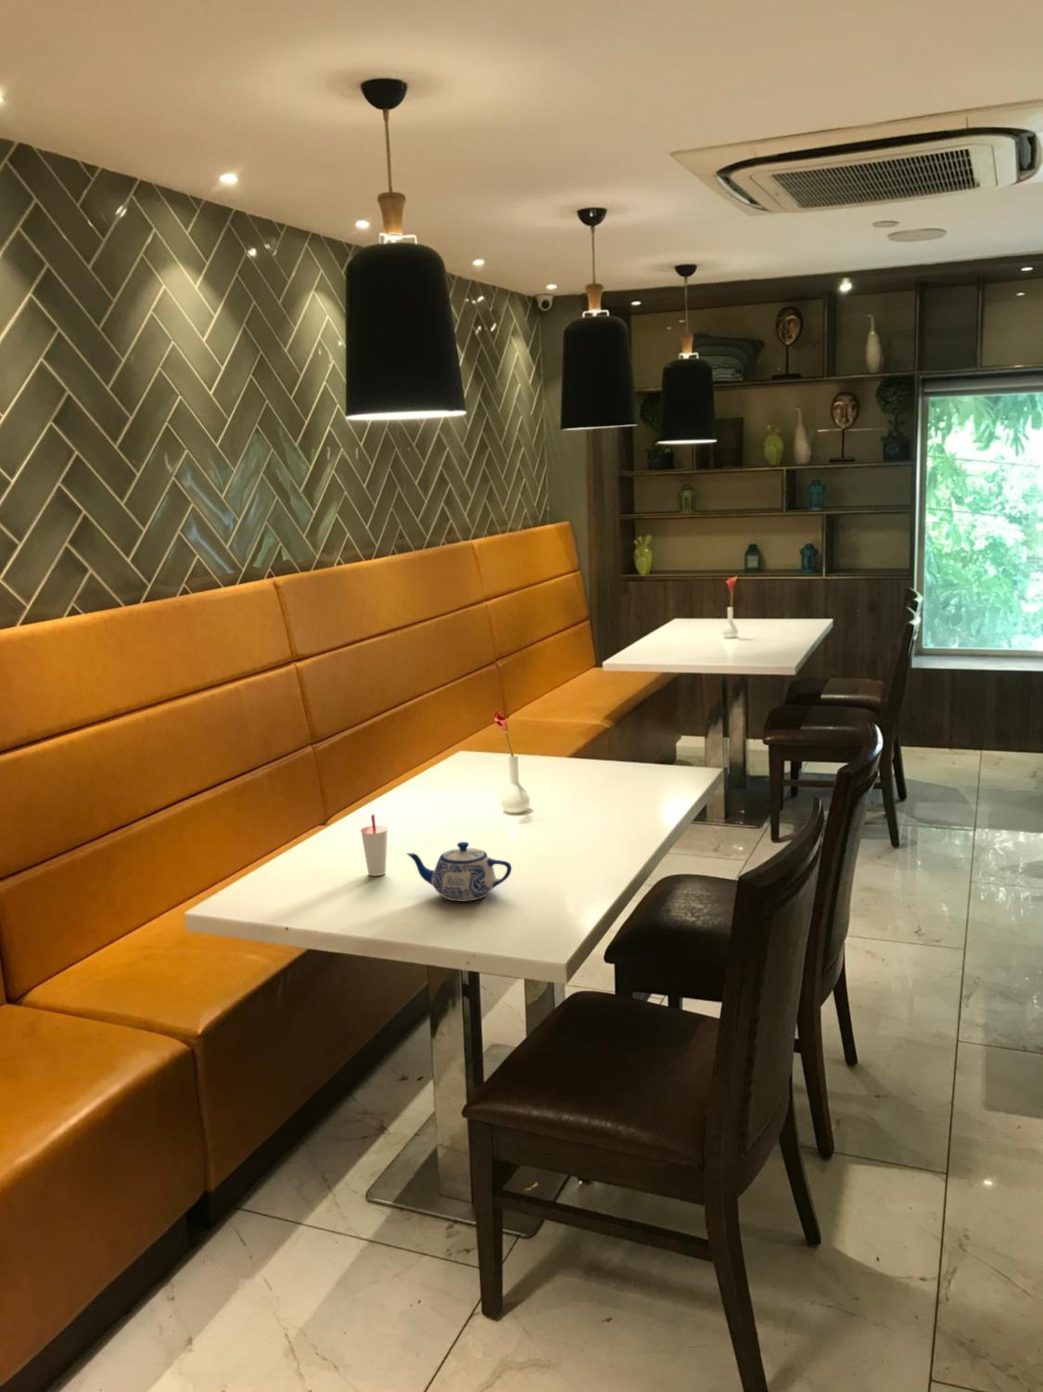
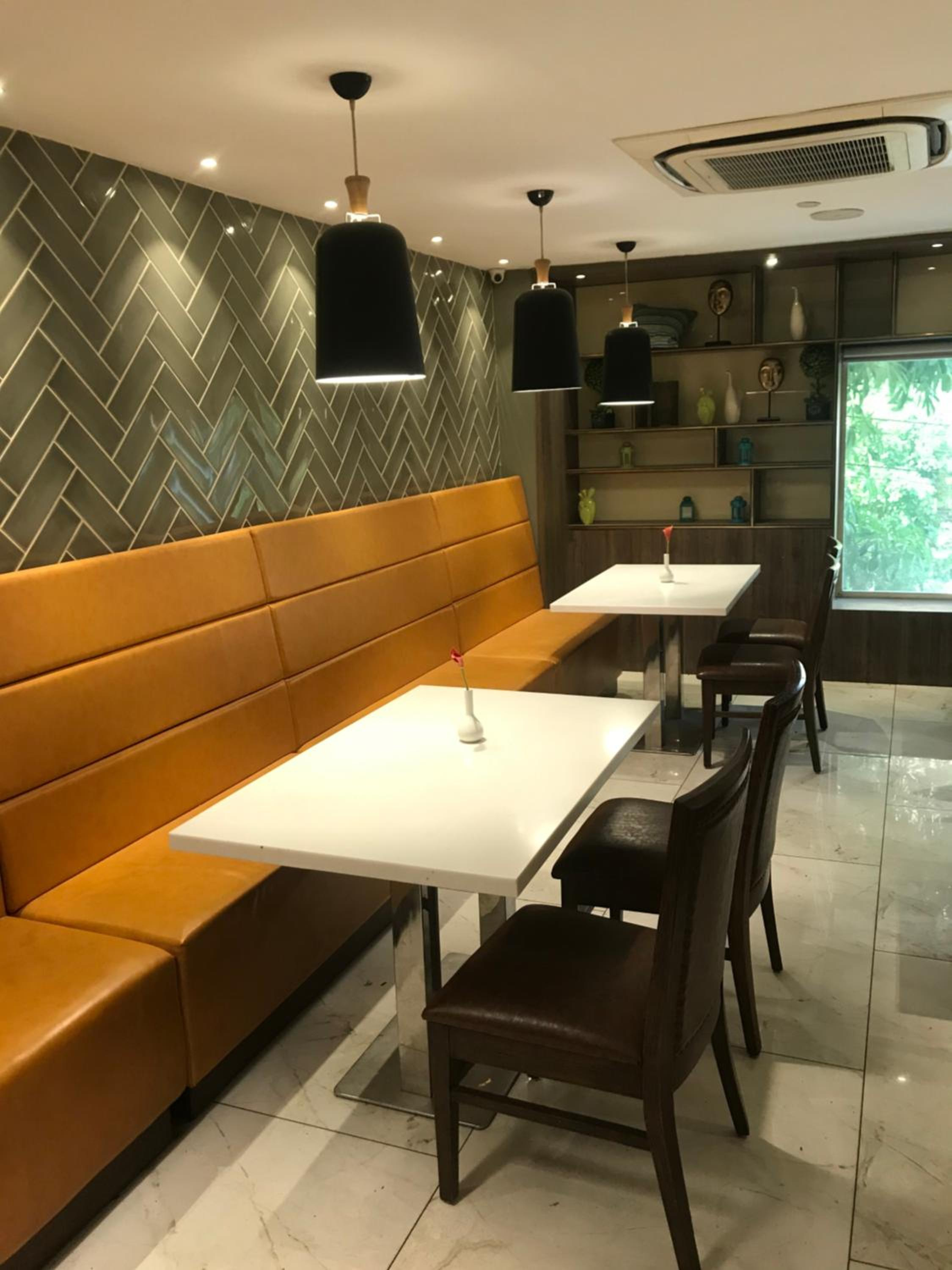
- teapot [406,842,513,902]
- cup [360,814,389,877]
